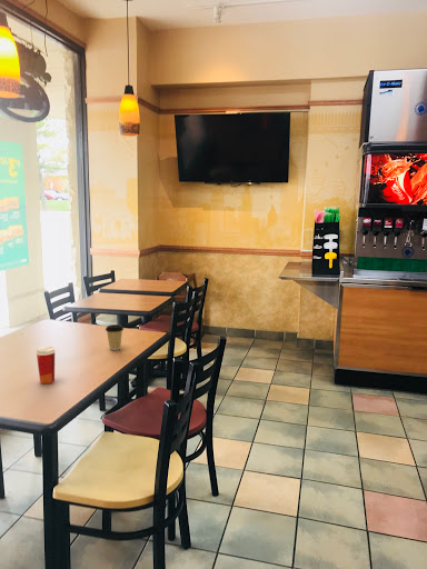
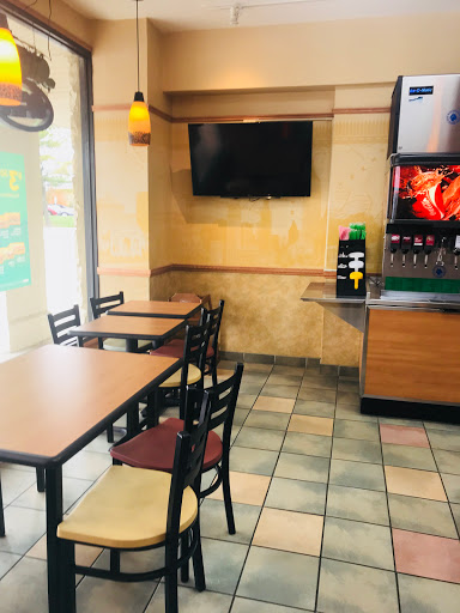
- coffee cup [105,323,125,351]
- paper cup [34,346,57,385]
